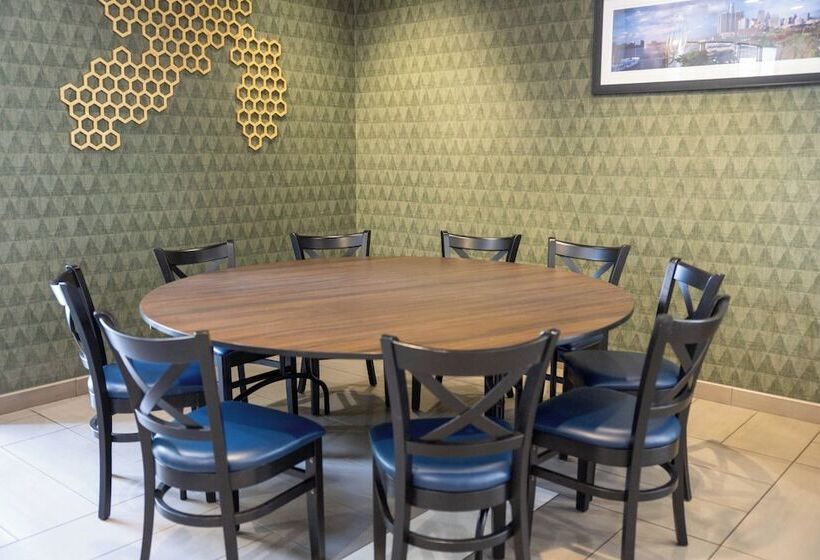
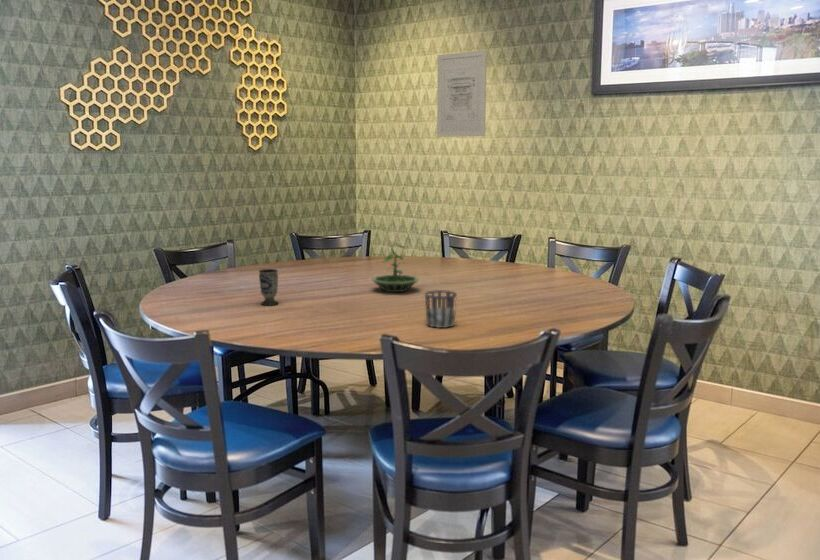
+ cup [258,268,280,306]
+ cup [424,289,458,329]
+ wall art [436,49,488,138]
+ terrarium [371,242,420,293]
